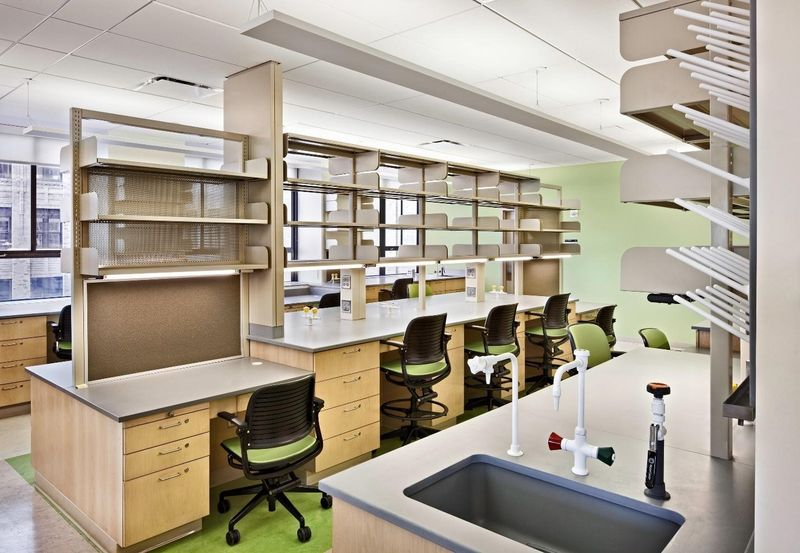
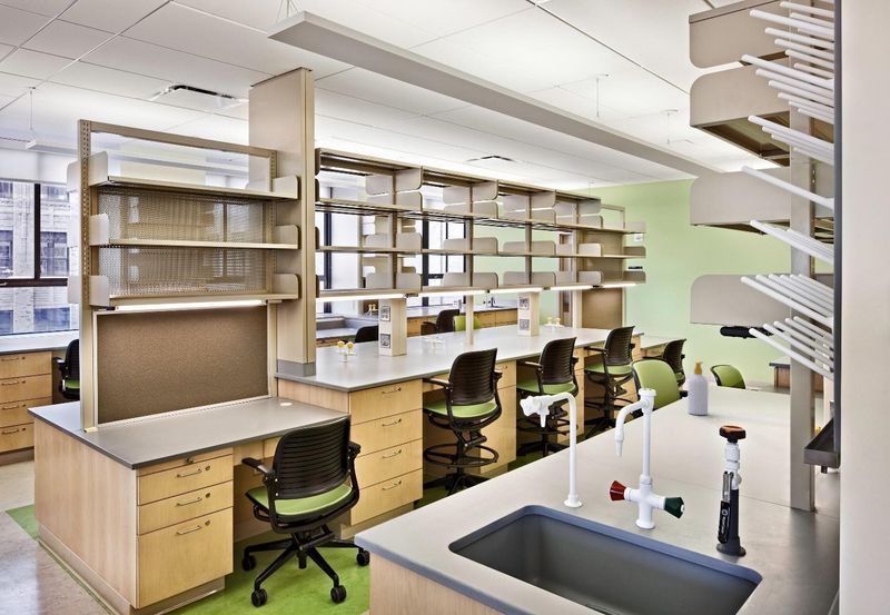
+ soap bottle [686,361,709,416]
